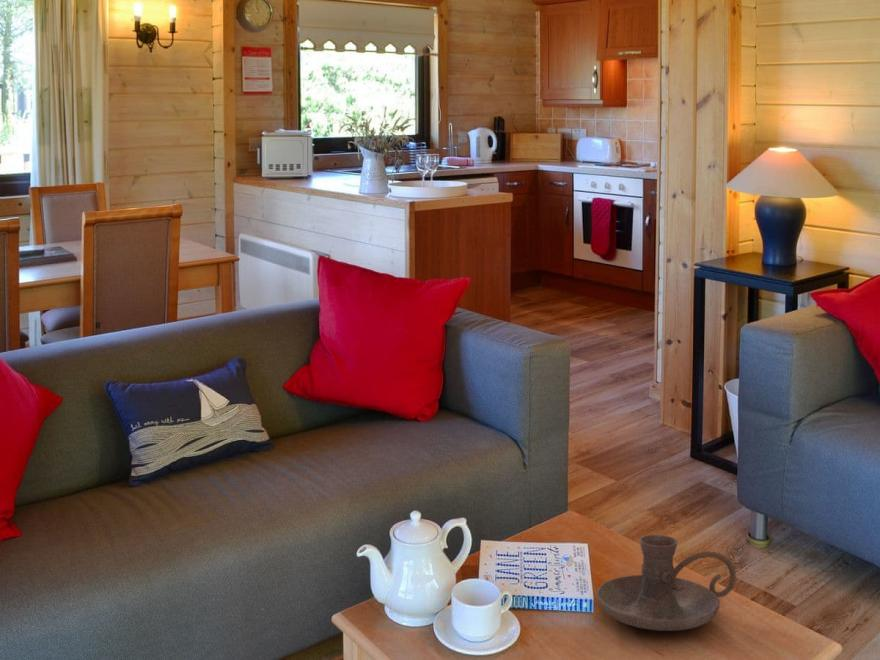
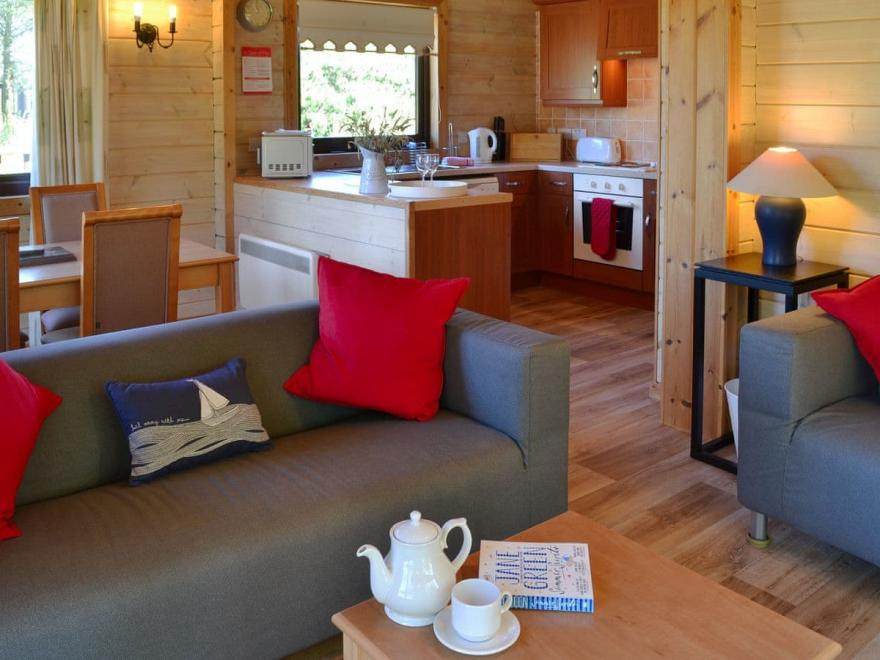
- candle holder [596,534,737,632]
